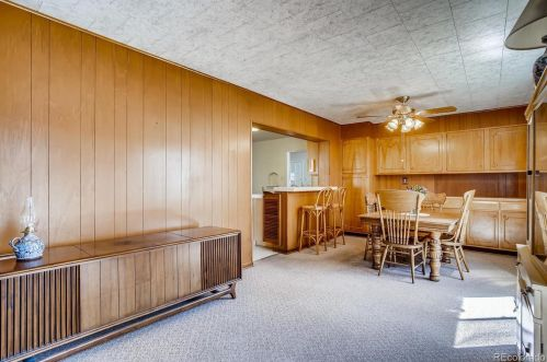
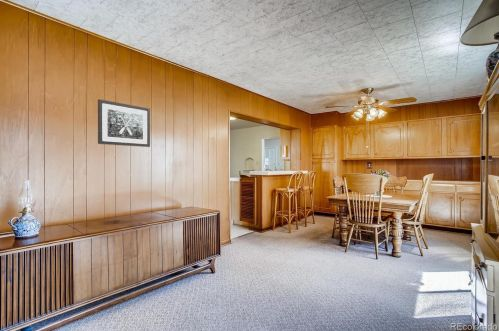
+ wall art [97,98,151,148]
